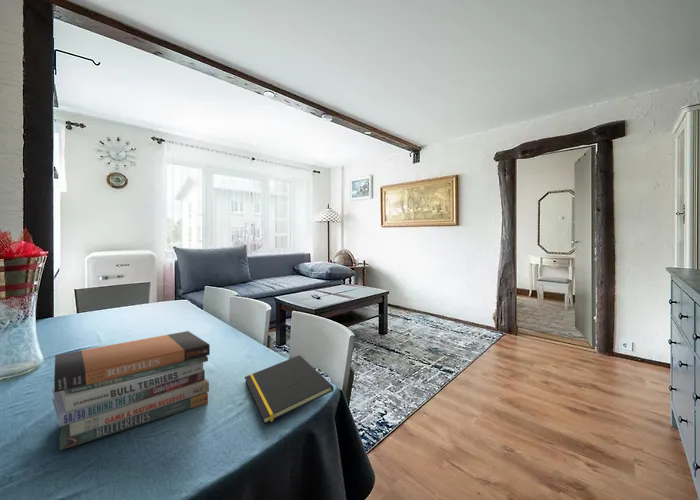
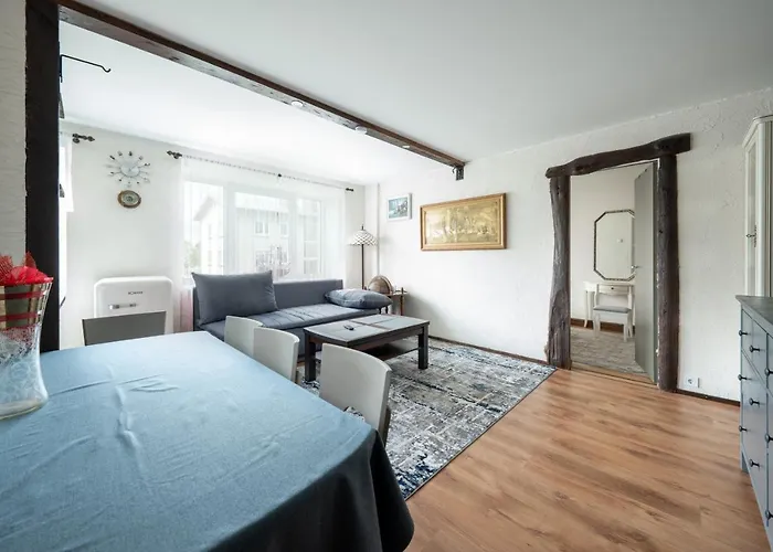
- notepad [244,354,334,425]
- book stack [51,330,211,451]
